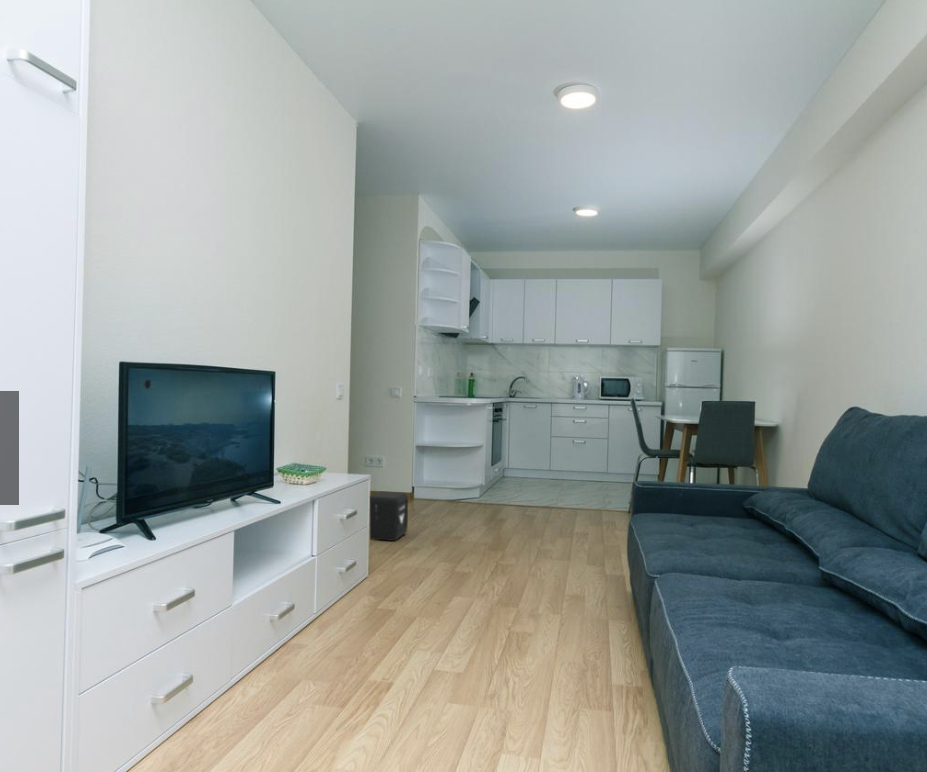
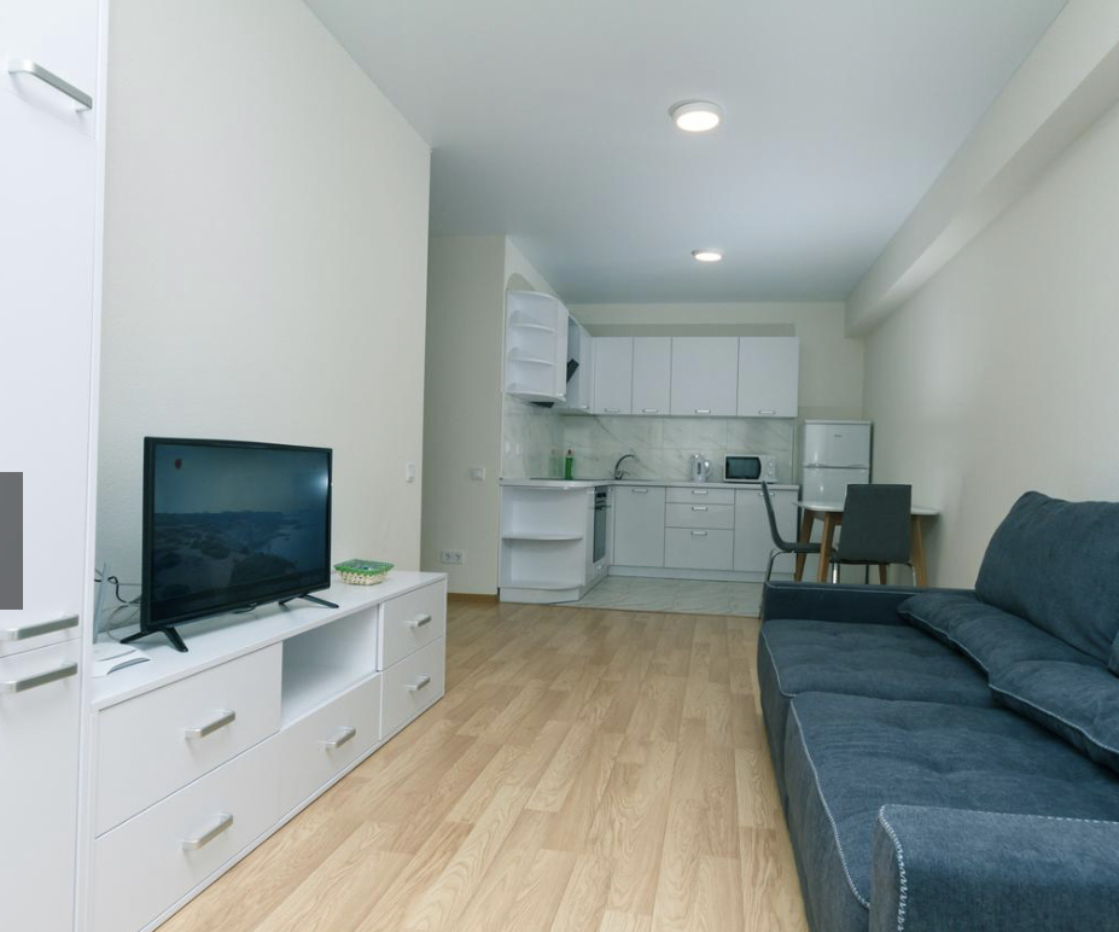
- air purifier [369,490,409,542]
